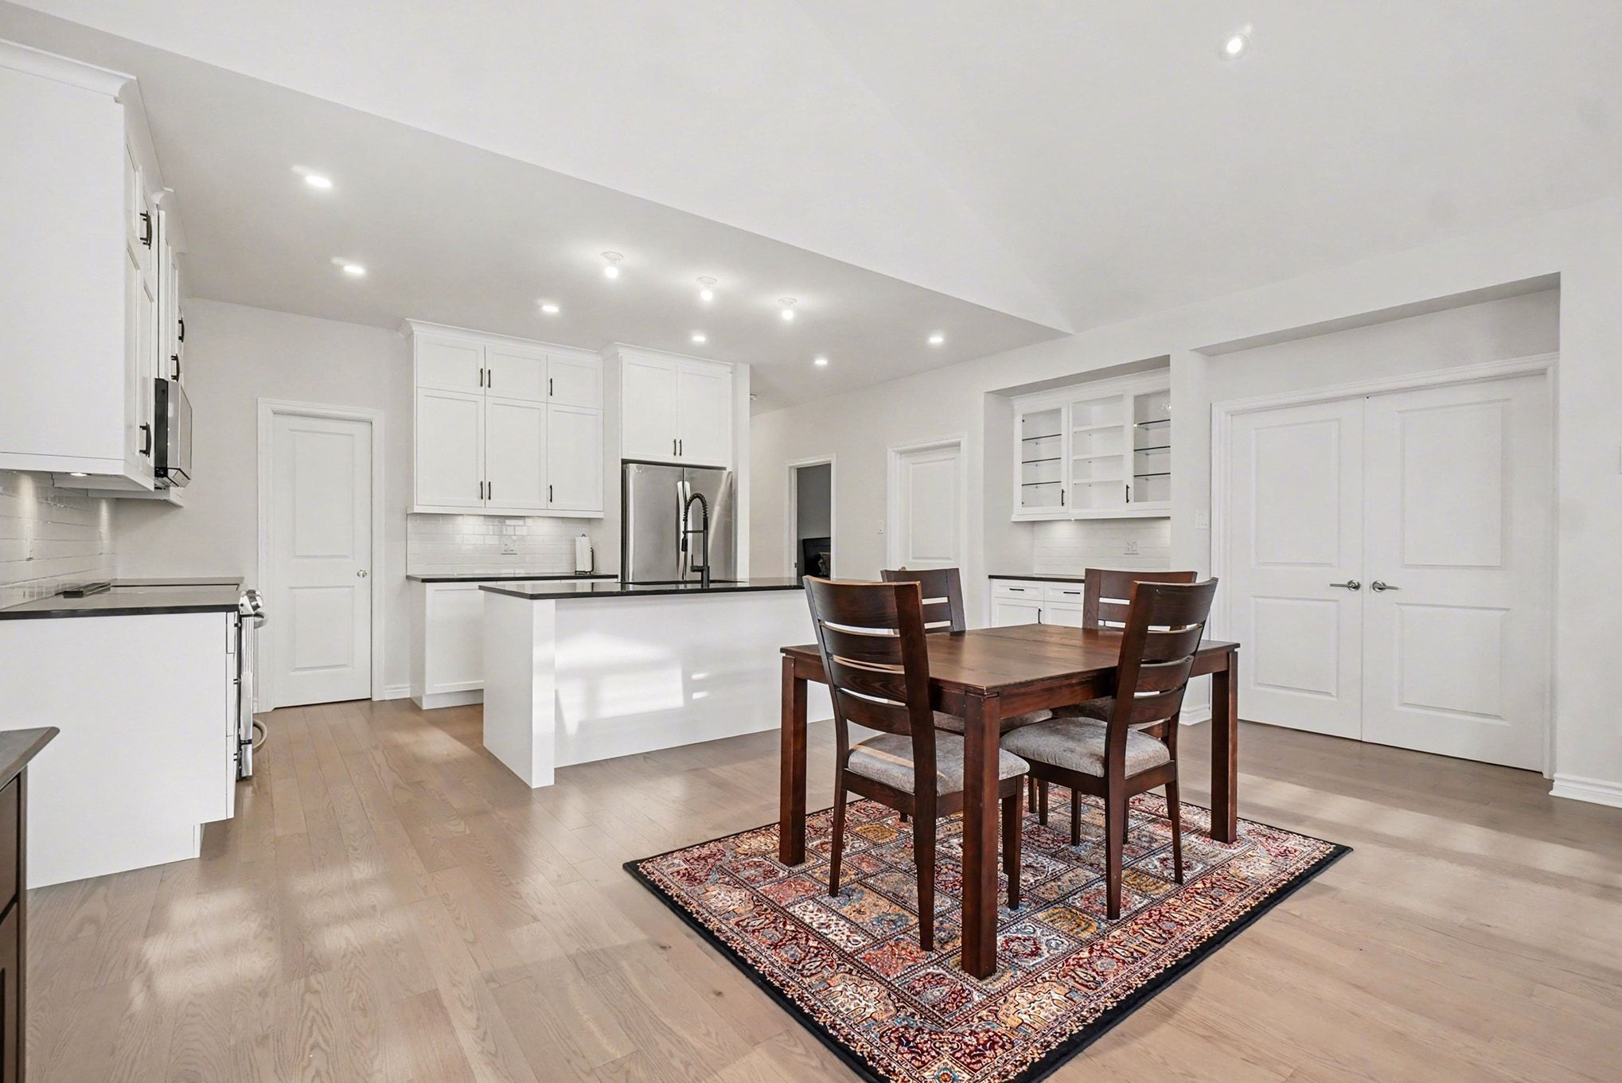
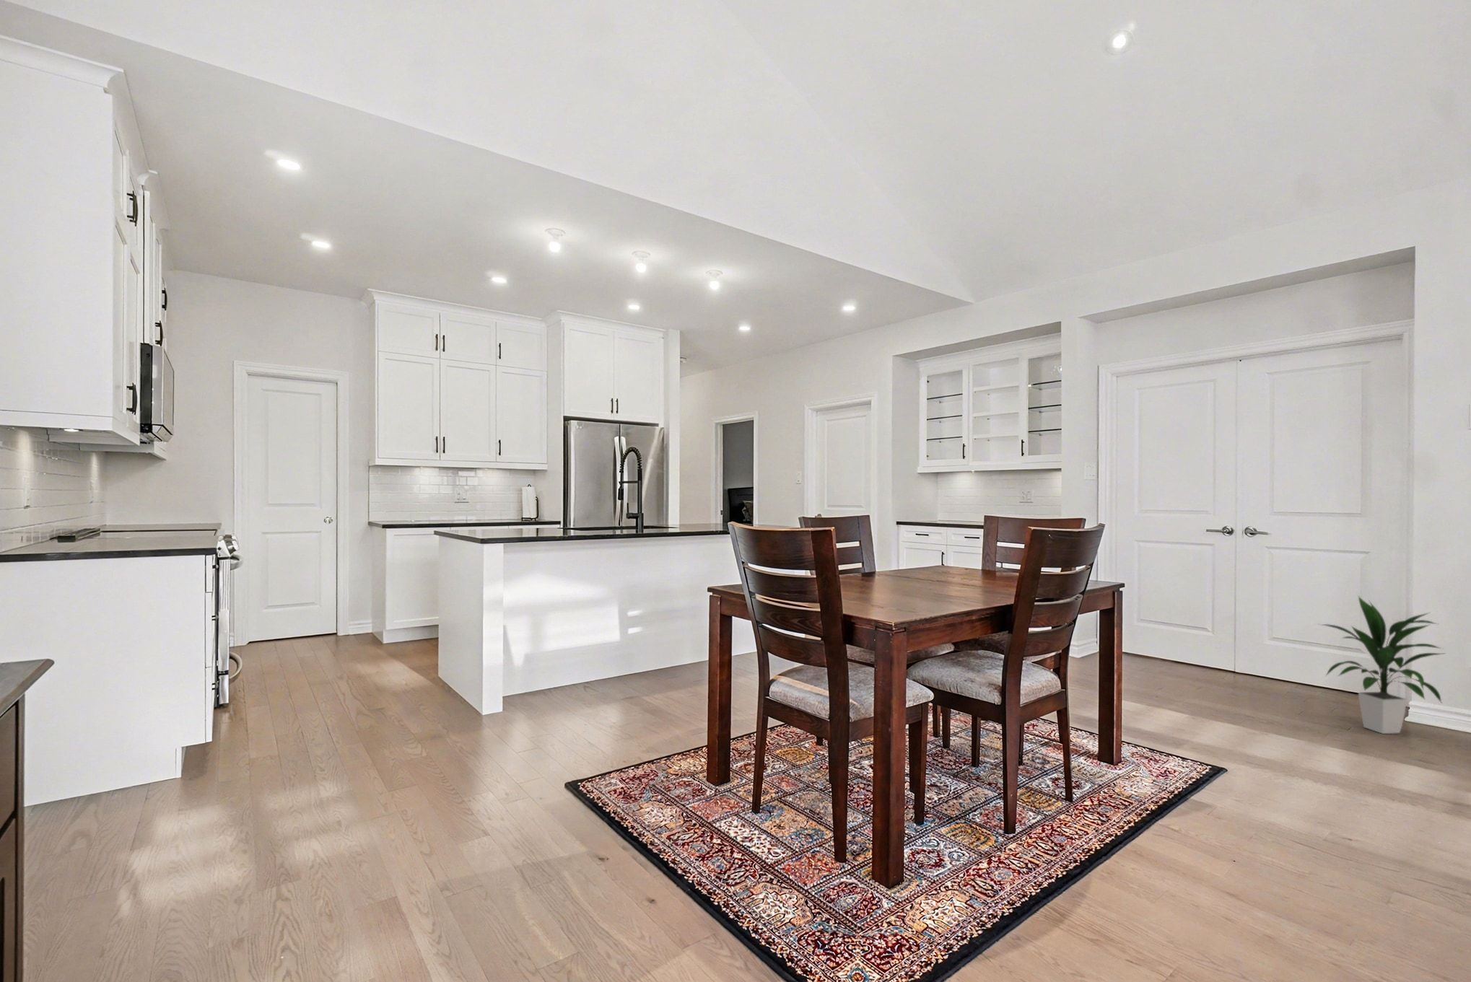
+ indoor plant [1313,595,1448,734]
